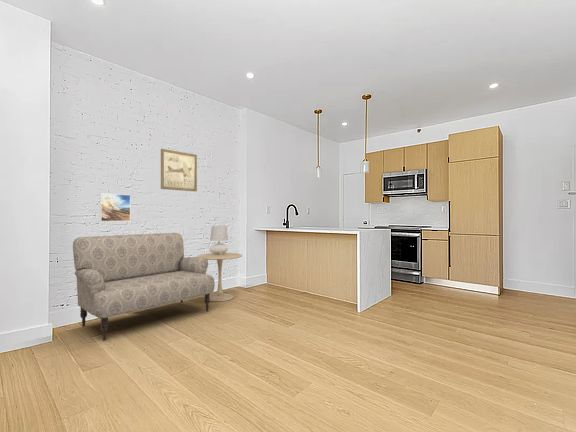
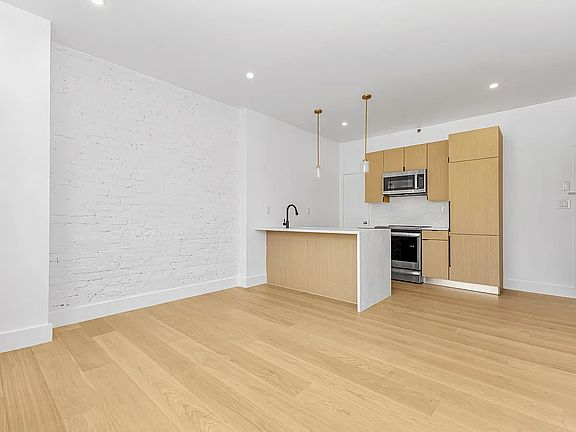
- sofa [72,232,216,342]
- table lamp [208,225,229,255]
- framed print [99,192,131,222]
- side table [196,252,243,303]
- wall art [160,148,198,192]
